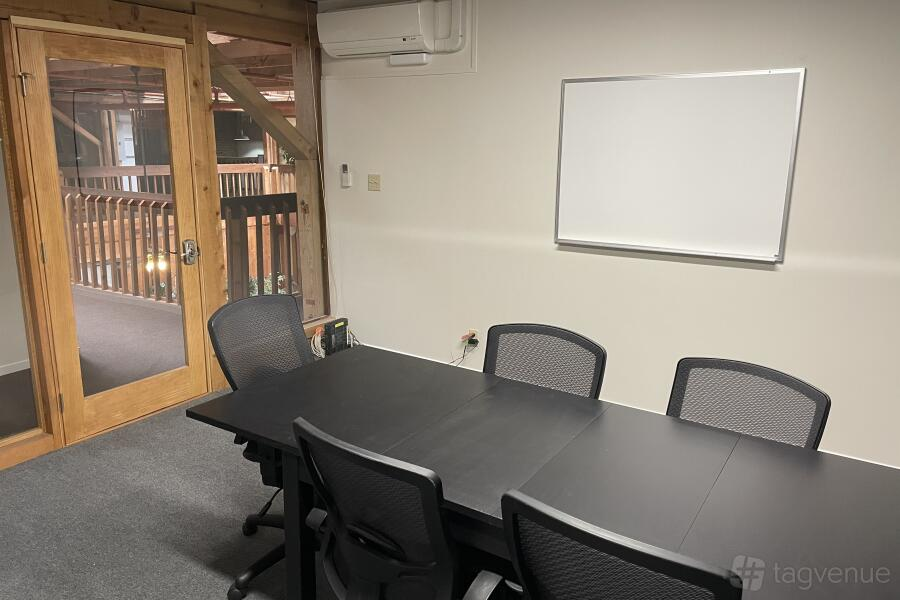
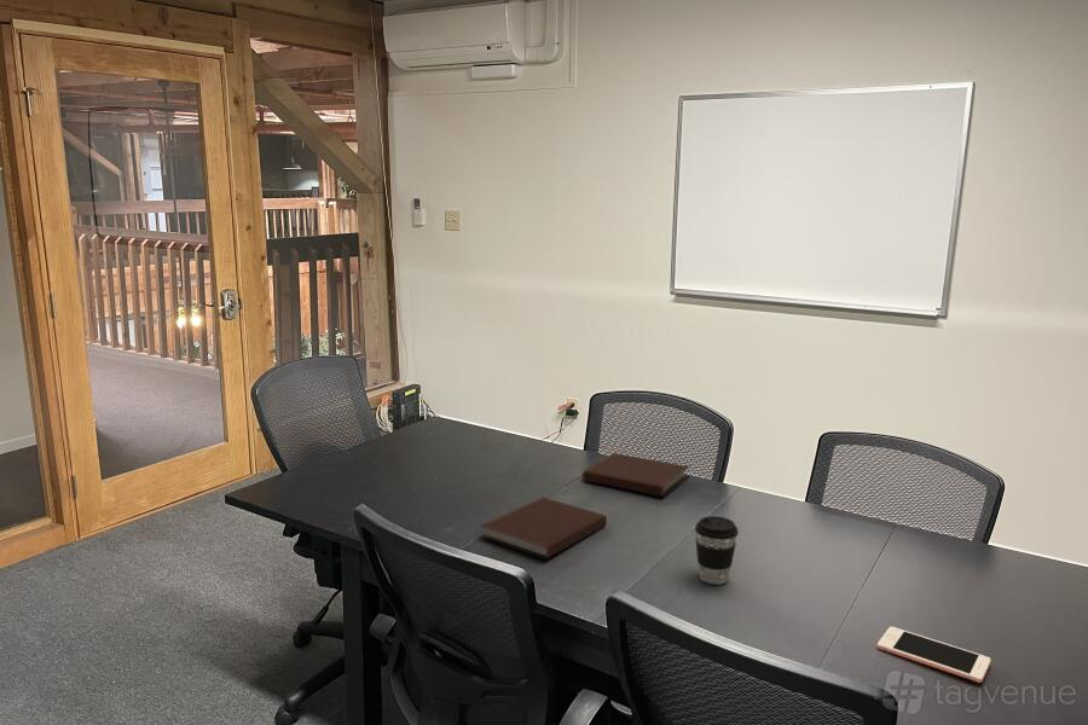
+ cell phone [876,626,991,684]
+ notebook [480,497,608,559]
+ coffee cup [694,515,740,586]
+ notebook [581,452,690,498]
